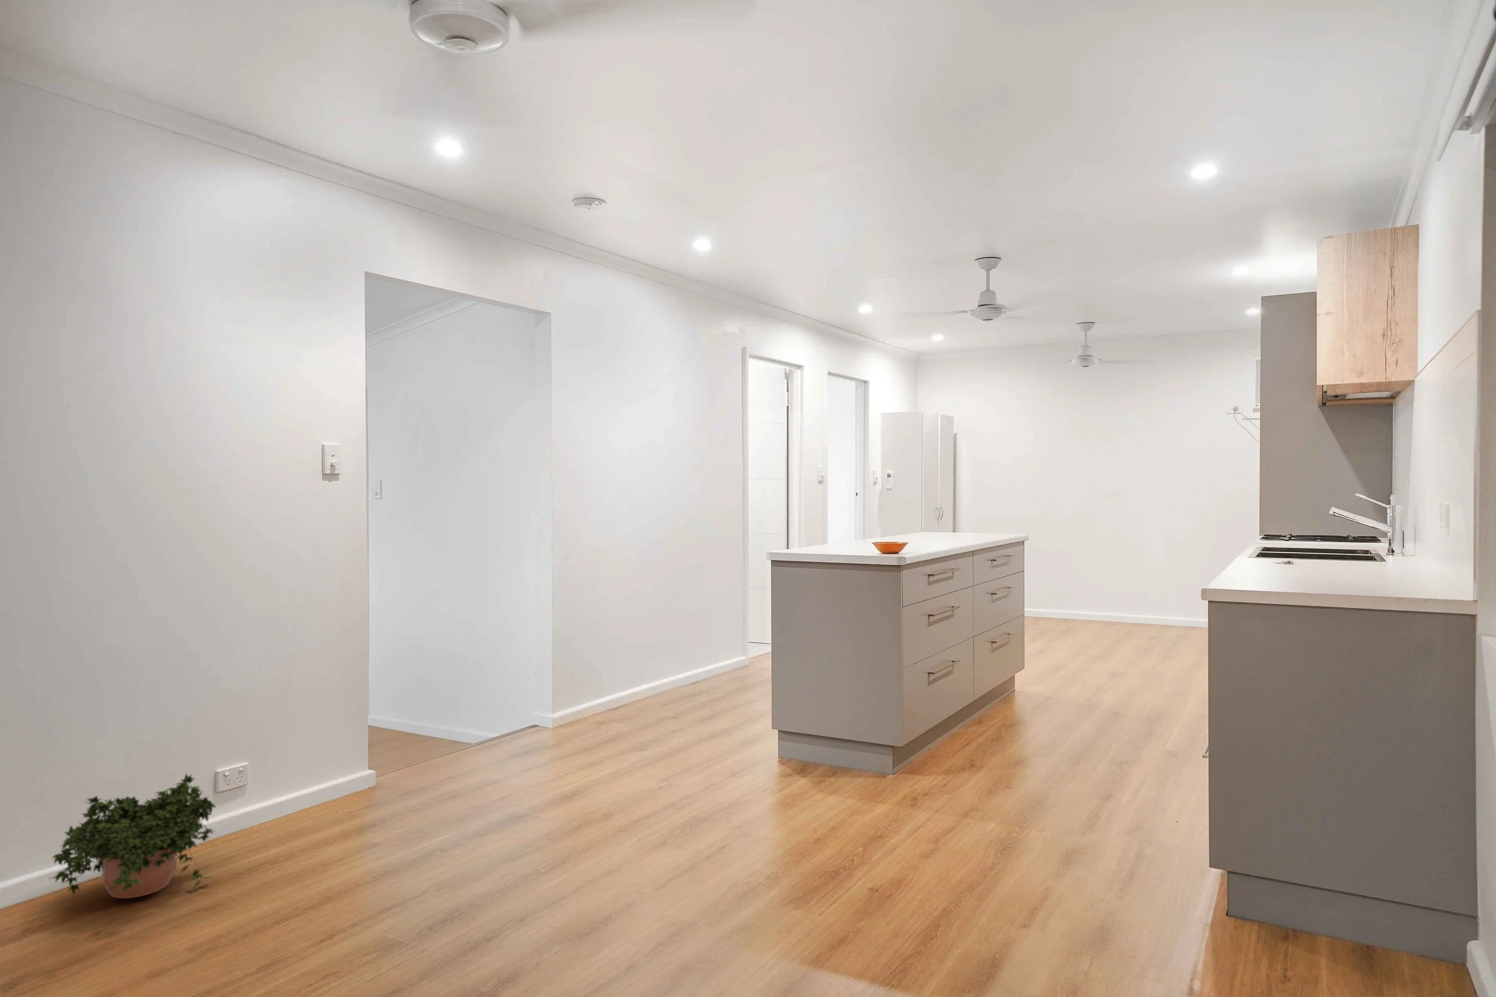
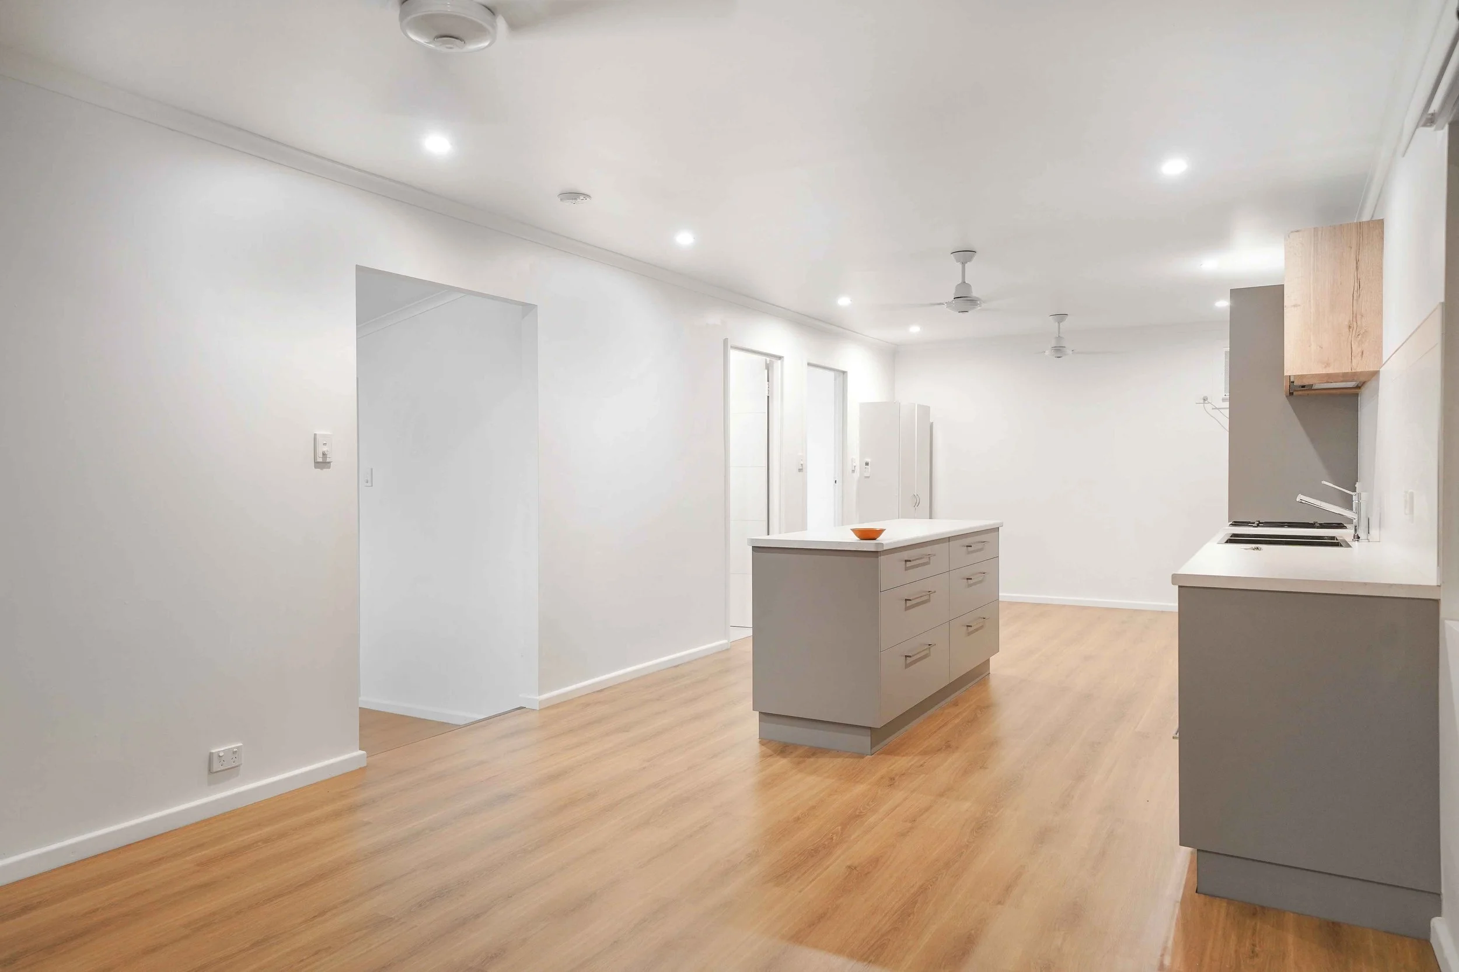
- potted plant [47,772,217,899]
